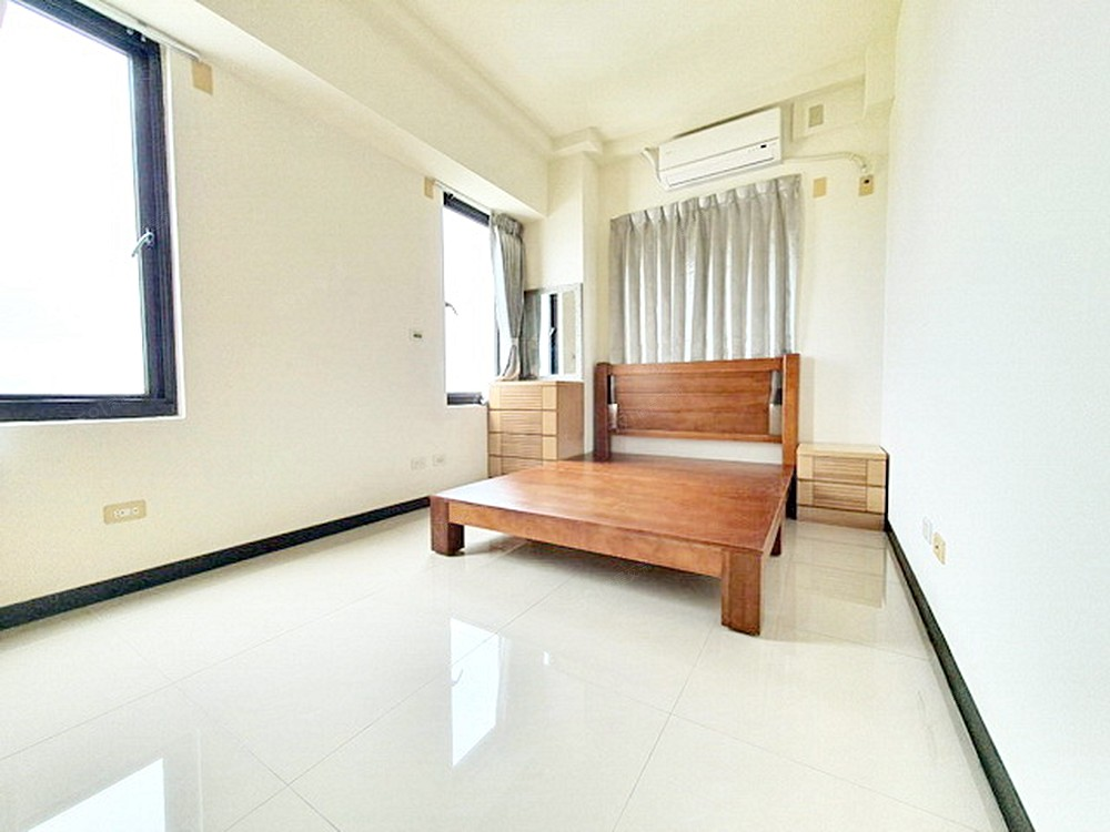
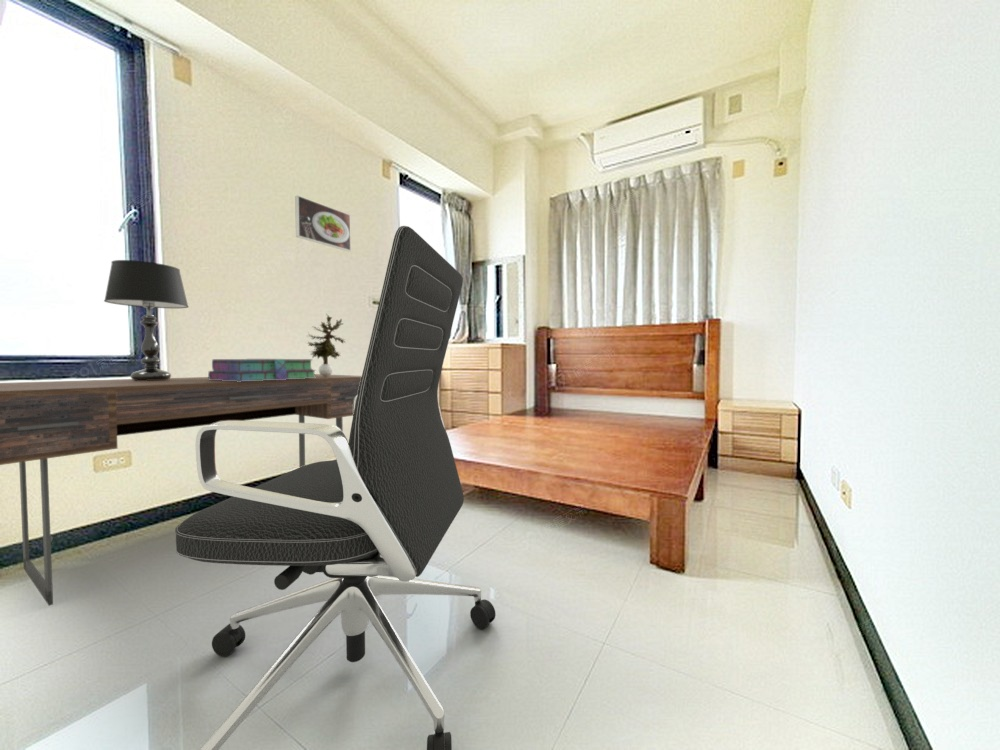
+ office chair [174,225,497,750]
+ potted plant [306,313,347,377]
+ stack of books [207,358,317,382]
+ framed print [294,194,352,252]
+ desk [0,373,362,606]
+ table lamp [103,259,190,381]
